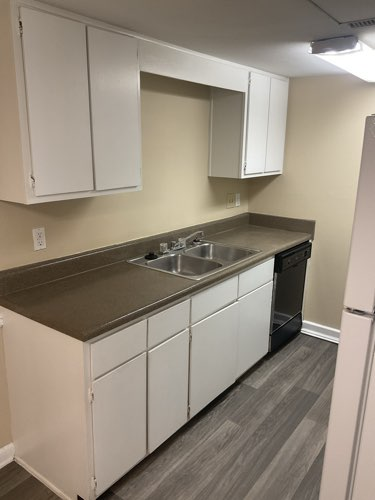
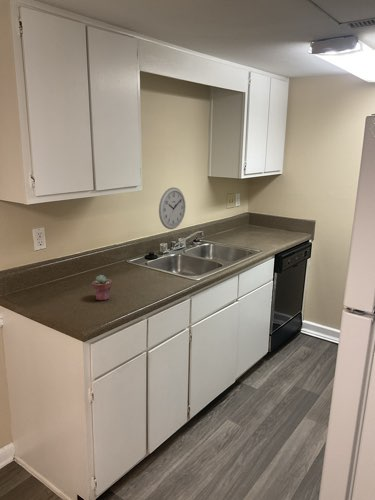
+ wall clock [158,186,187,230]
+ potted succulent [91,274,113,301]
